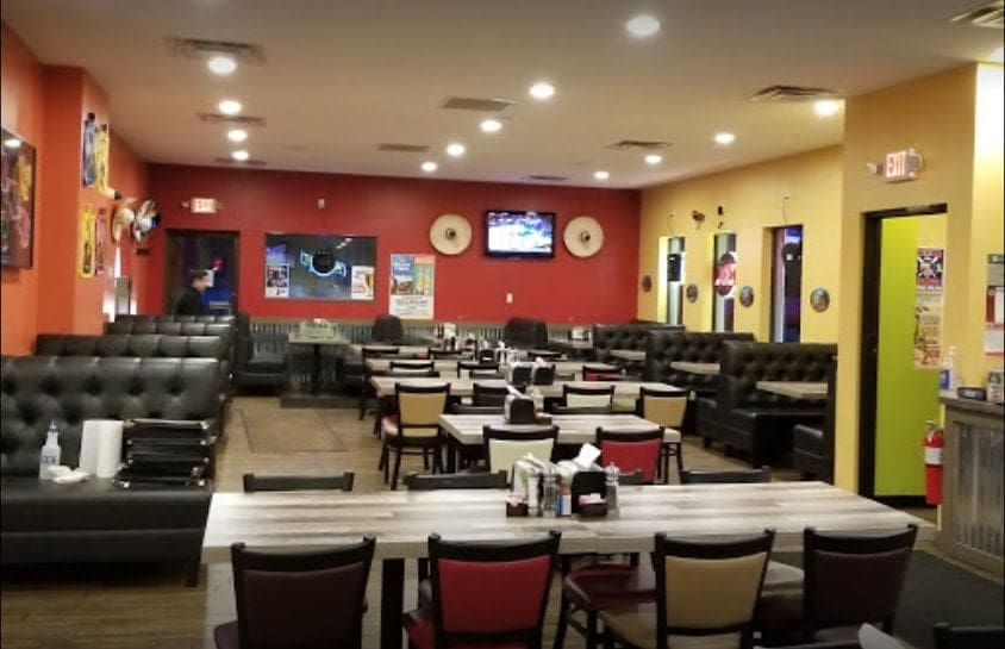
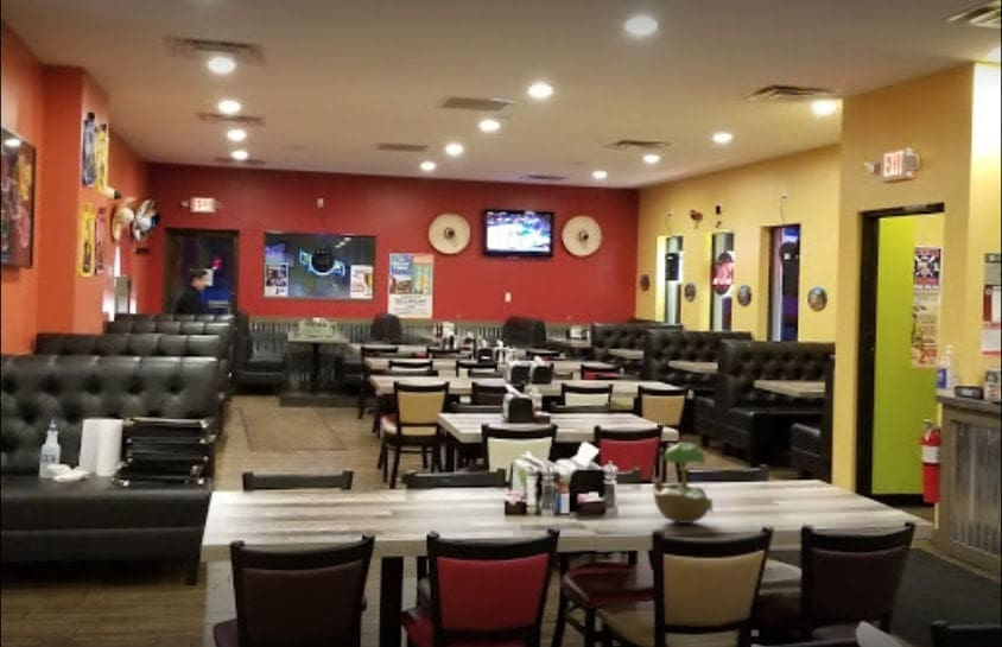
+ flower [652,442,715,525]
